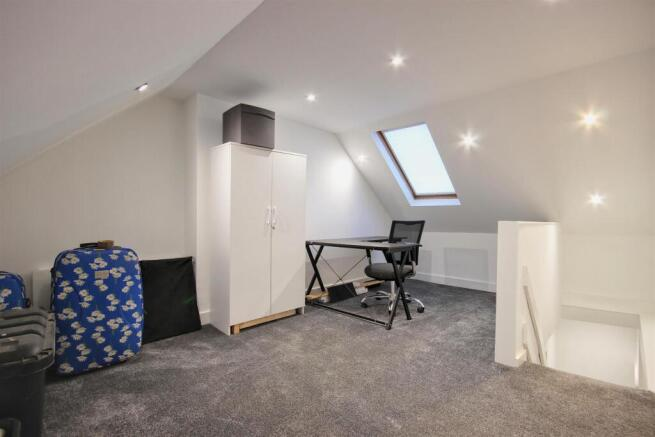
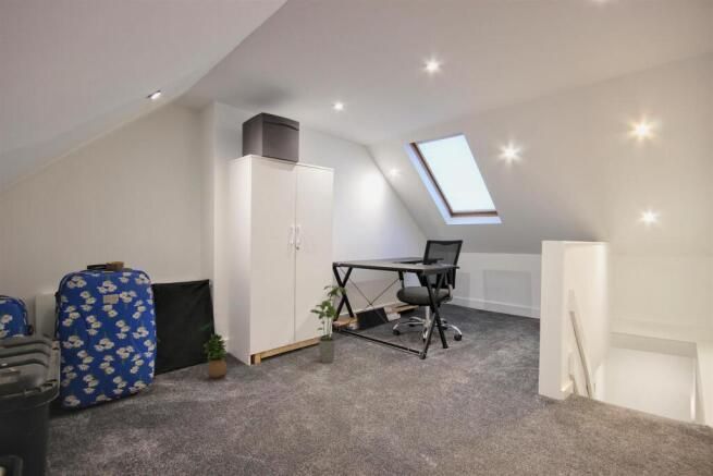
+ potted plant [202,332,229,382]
+ house plant [309,284,347,364]
